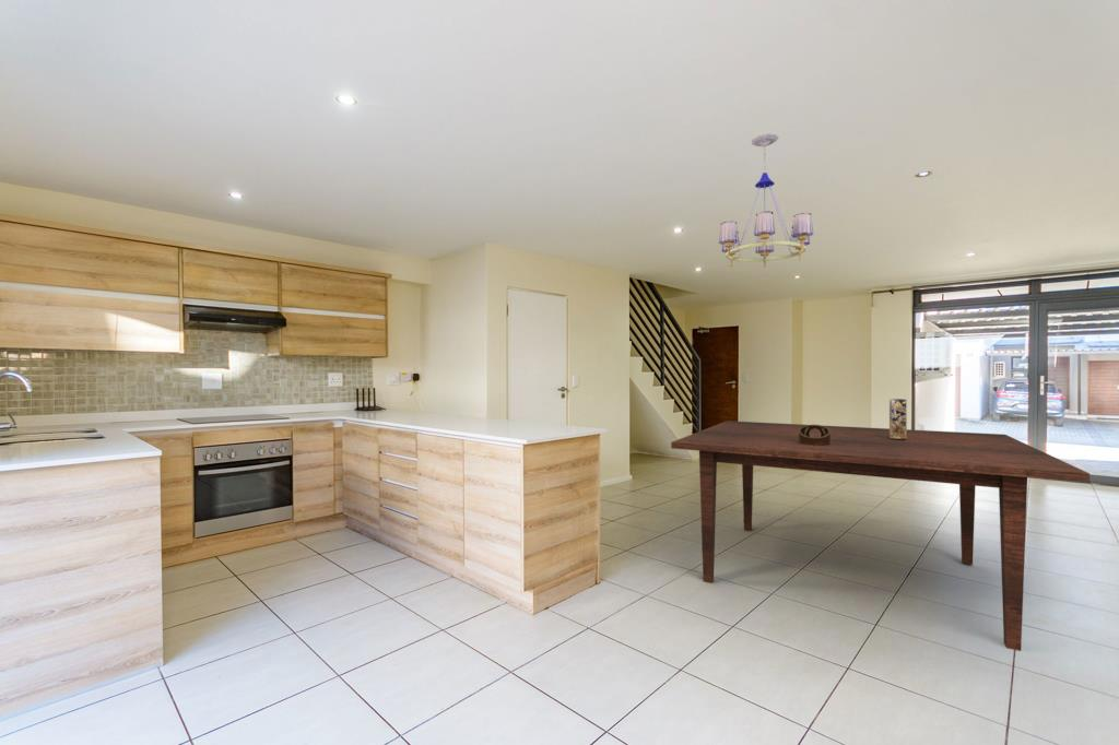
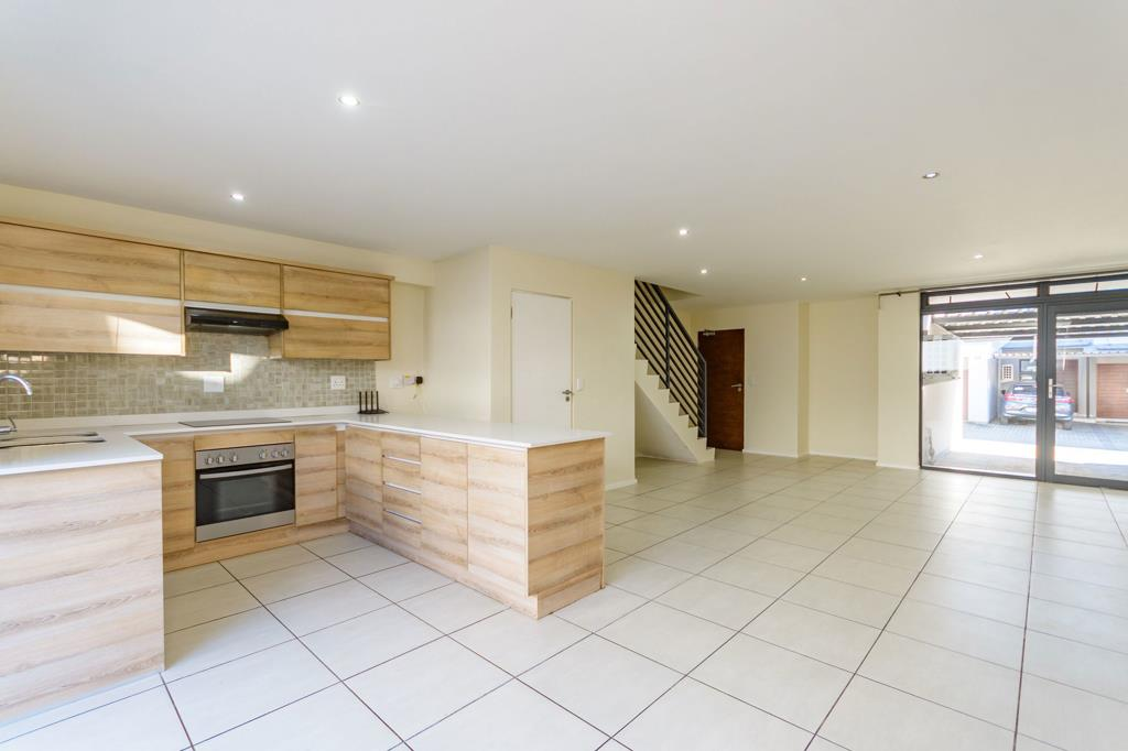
- chandelier [718,132,814,269]
- vase [888,398,908,440]
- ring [799,424,831,446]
- table [670,419,1091,652]
